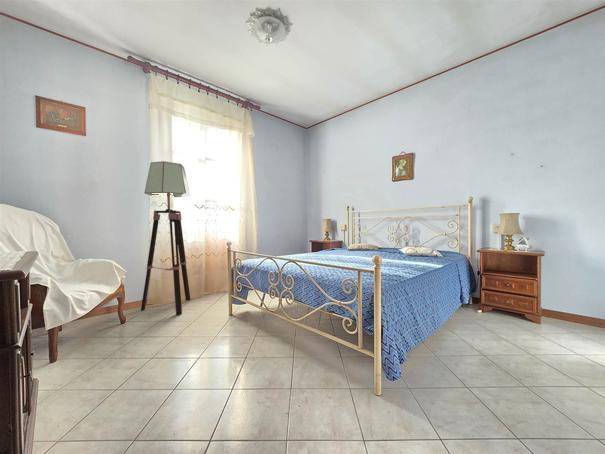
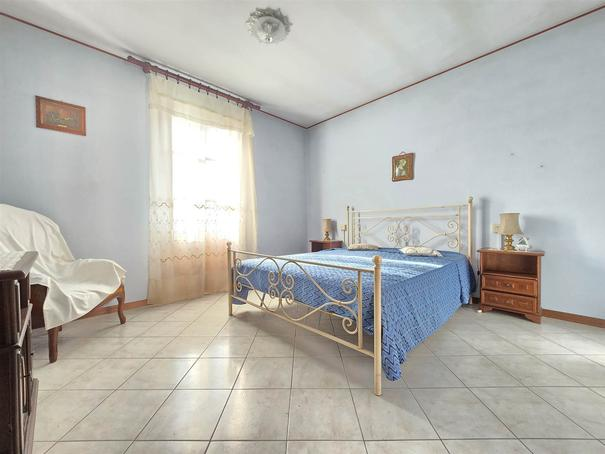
- floor lamp [140,160,191,316]
